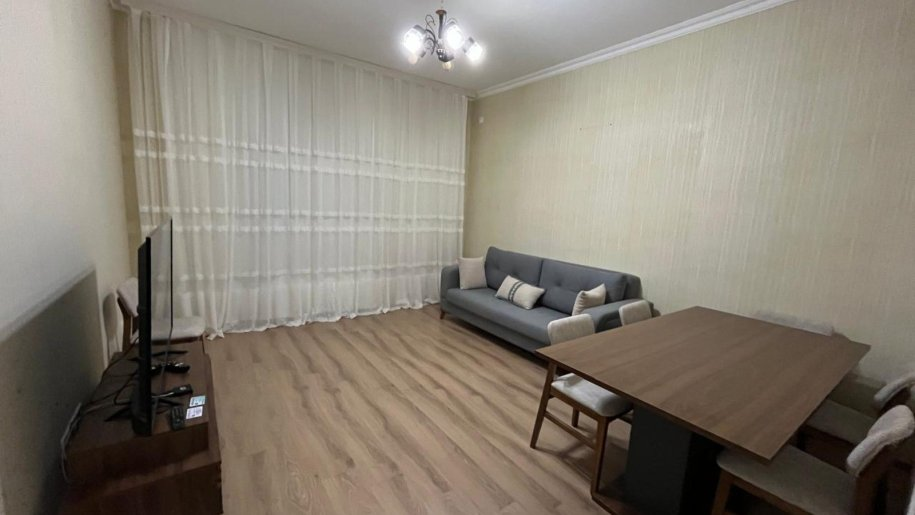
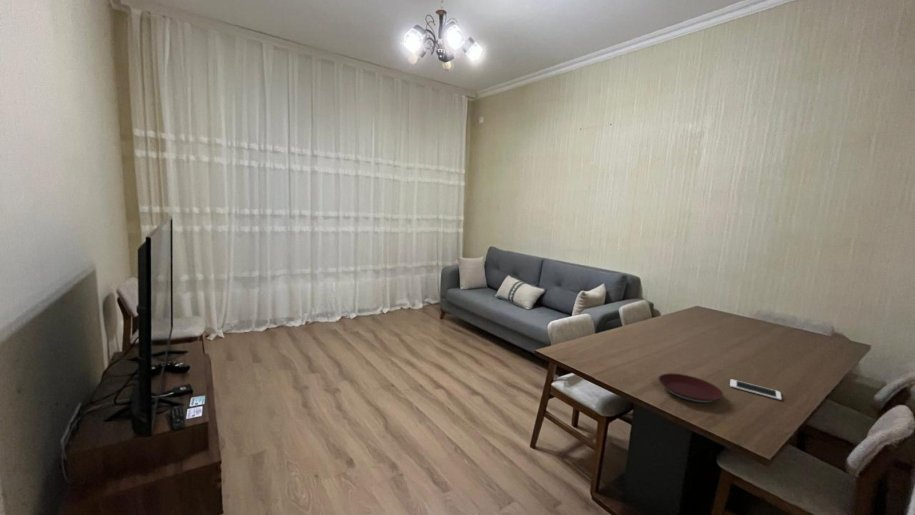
+ plate [658,372,724,404]
+ cell phone [729,378,783,401]
